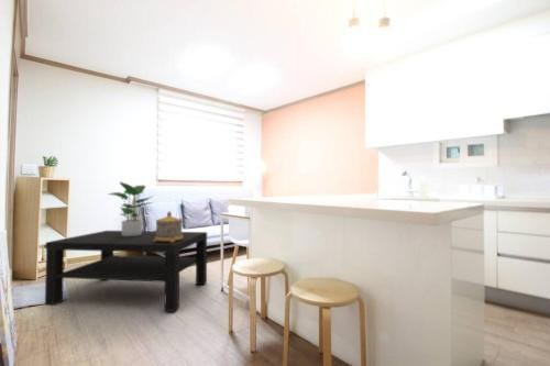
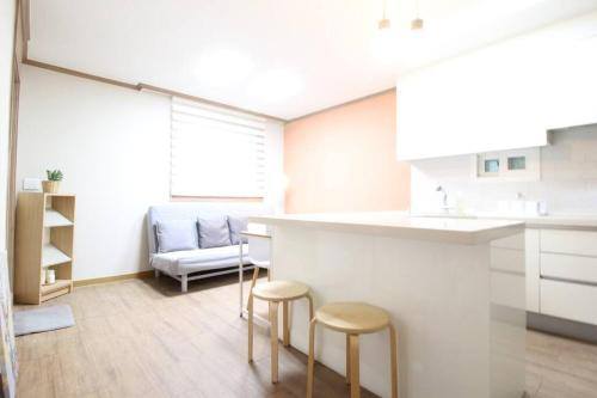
- decorative container [154,210,184,242]
- coffee table [44,230,208,313]
- potted plant [106,181,155,236]
